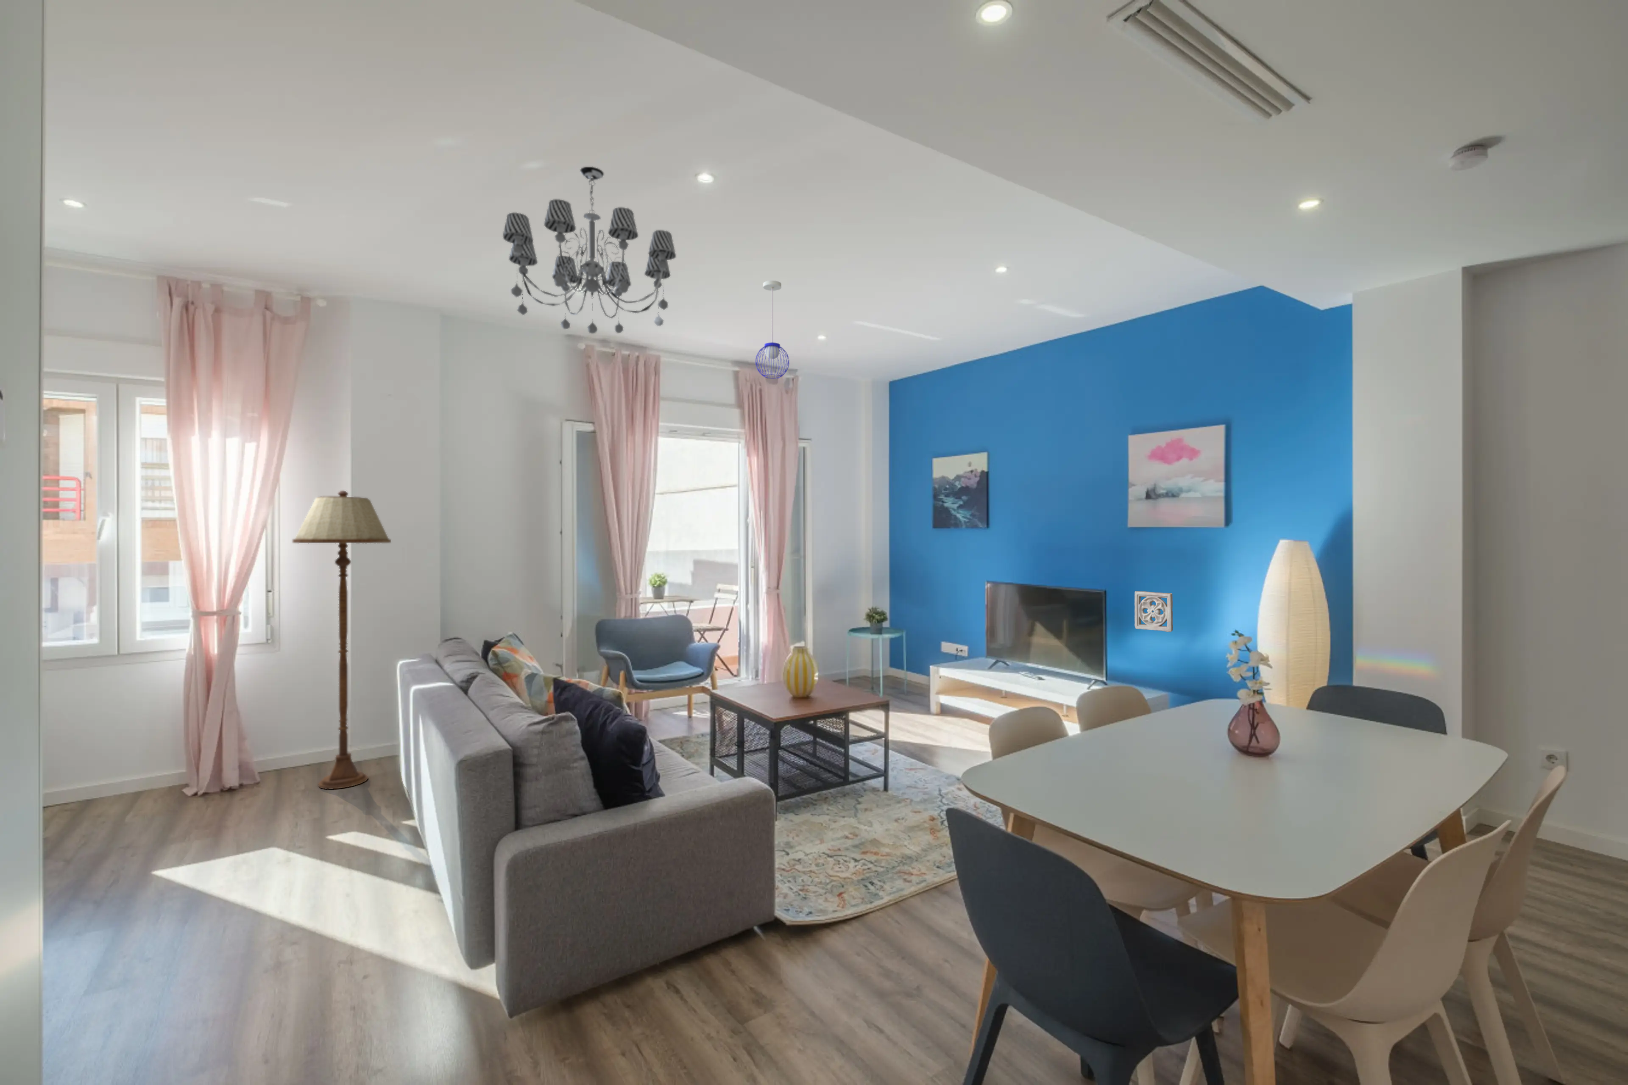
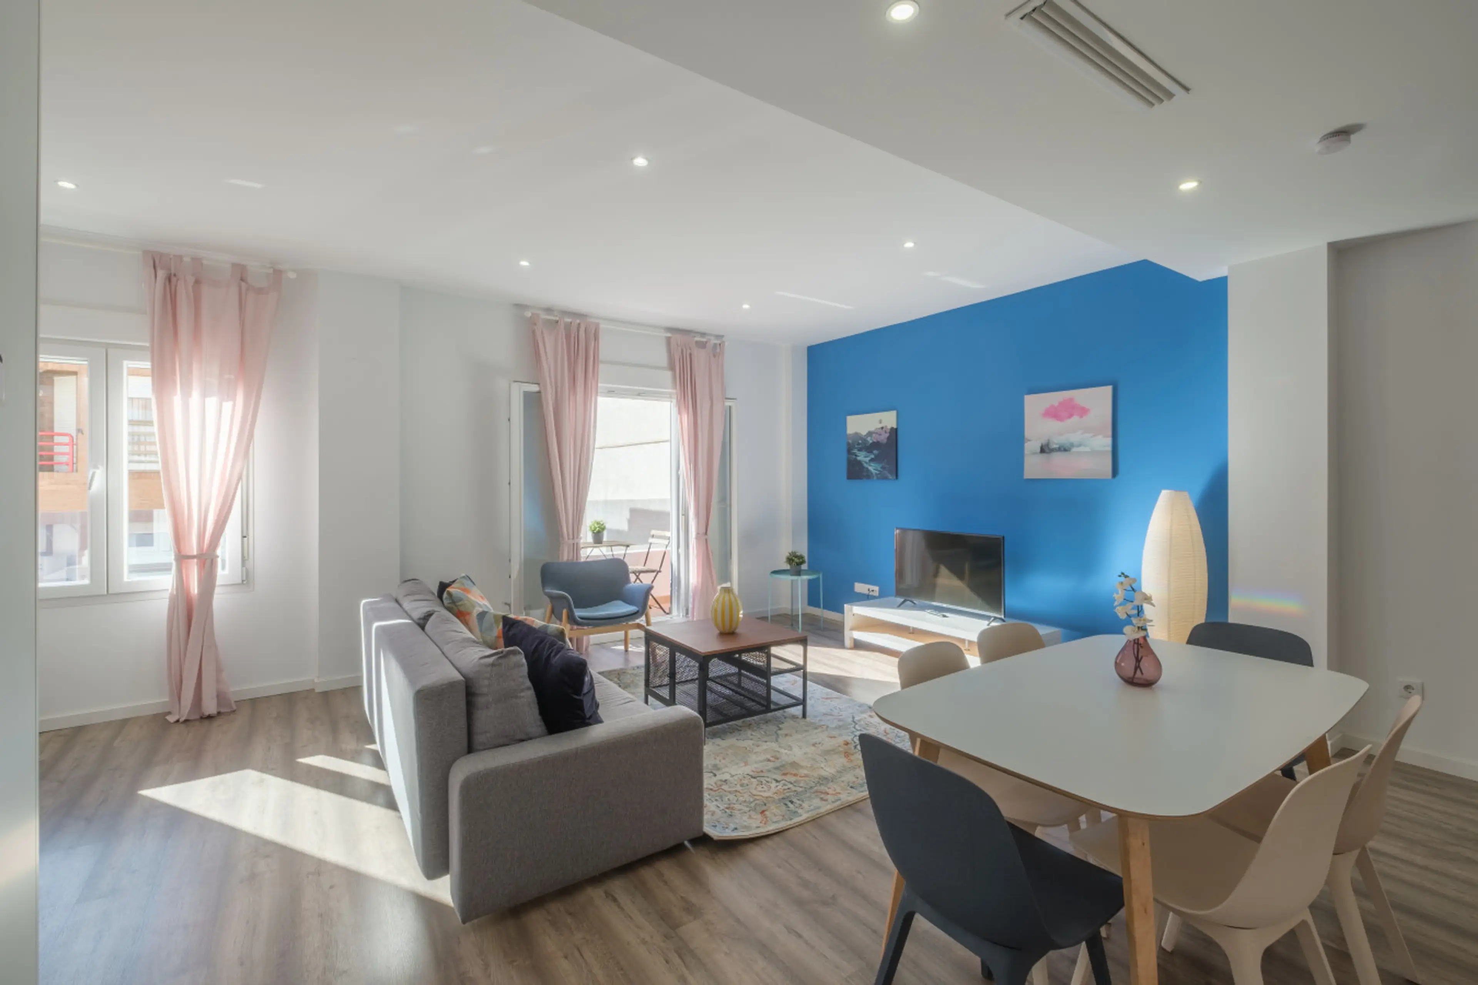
- chandelier [501,166,677,334]
- pendant light [755,280,790,379]
- floor lamp [292,490,391,790]
- wall ornament [1134,591,1174,633]
